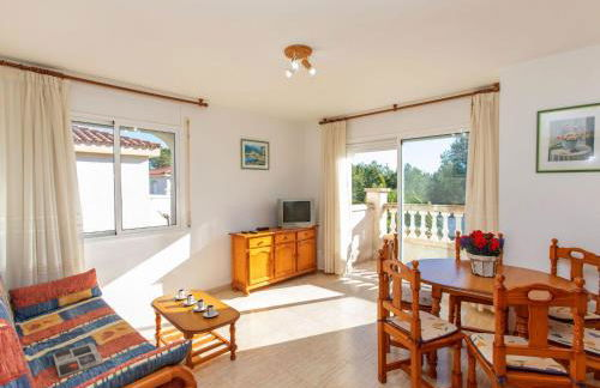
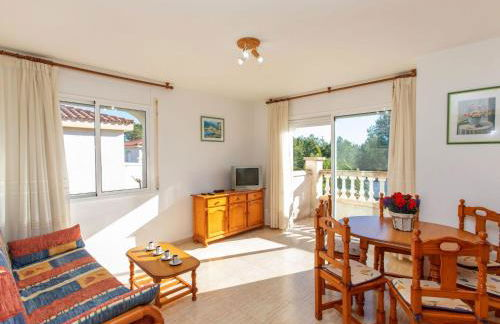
- magazine [52,341,104,378]
